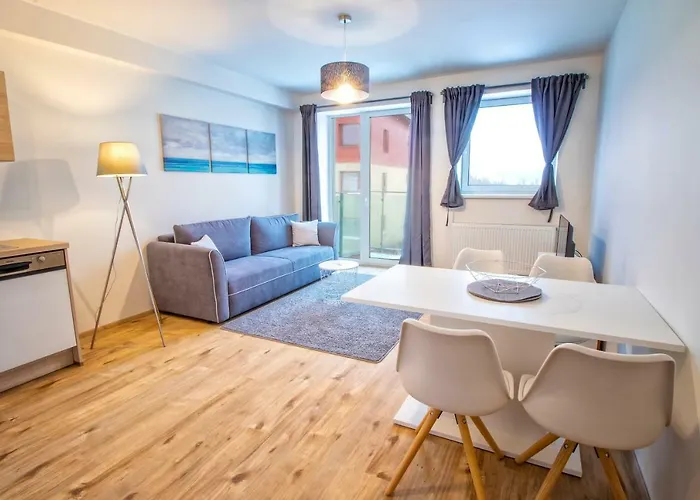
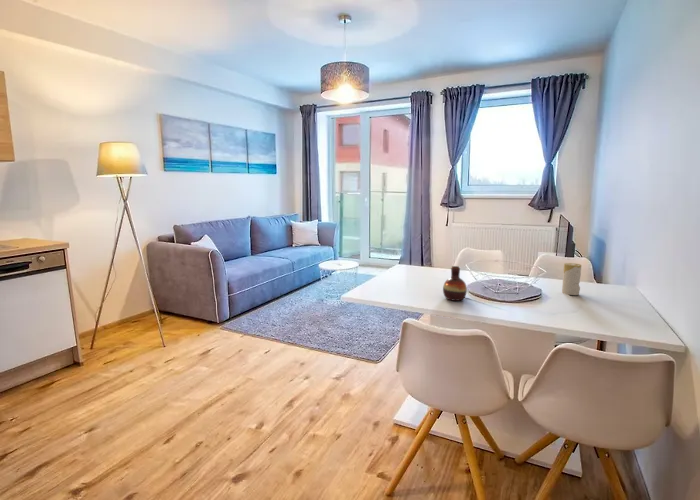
+ vase [442,265,468,302]
+ candle [561,262,582,296]
